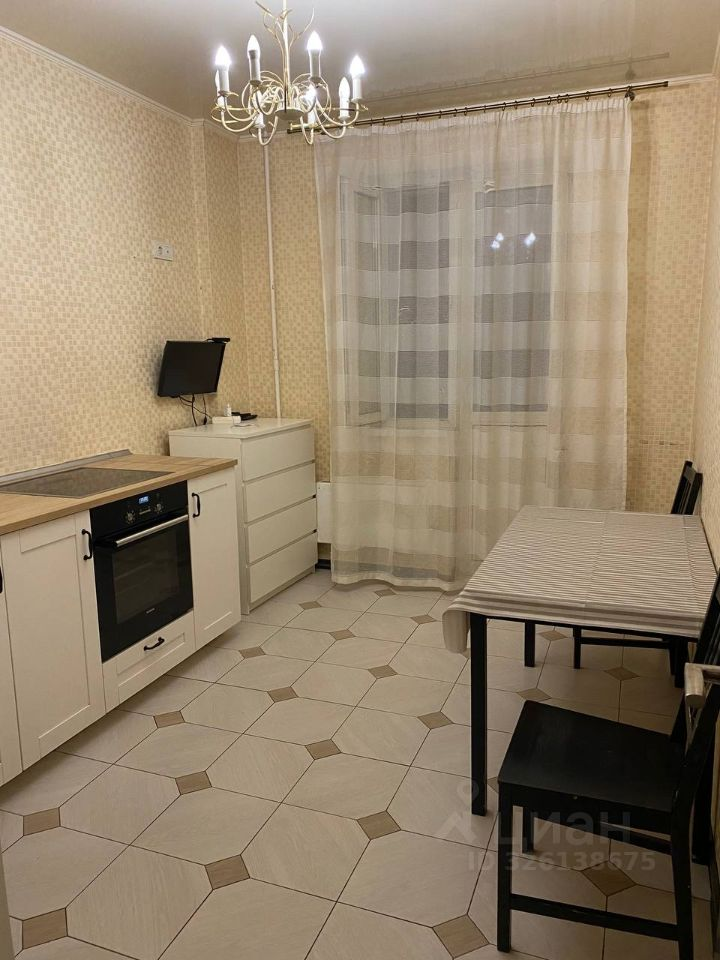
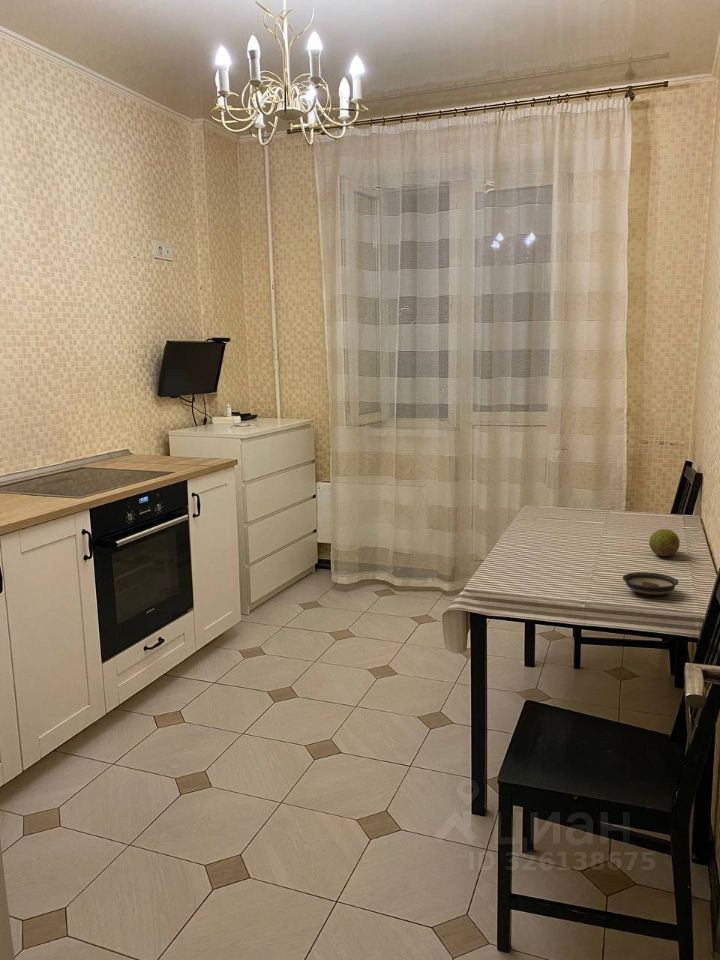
+ saucer [622,571,679,596]
+ fruit [648,528,681,557]
